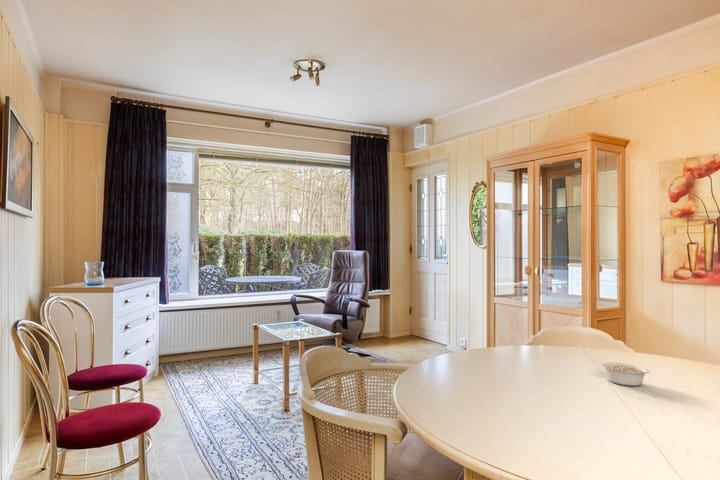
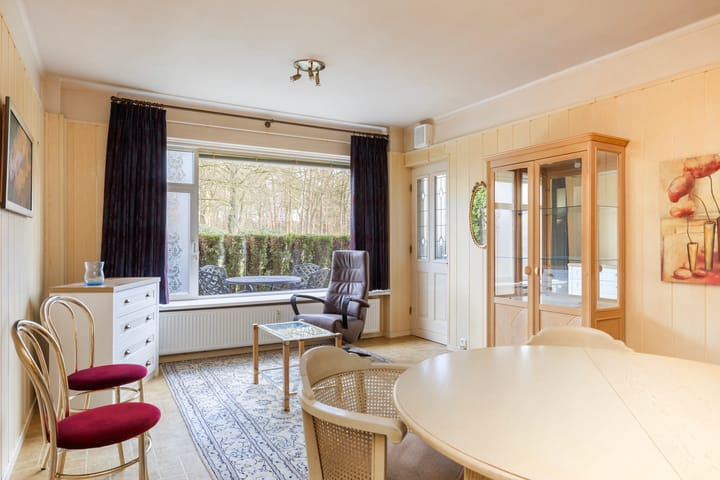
- legume [600,362,650,387]
